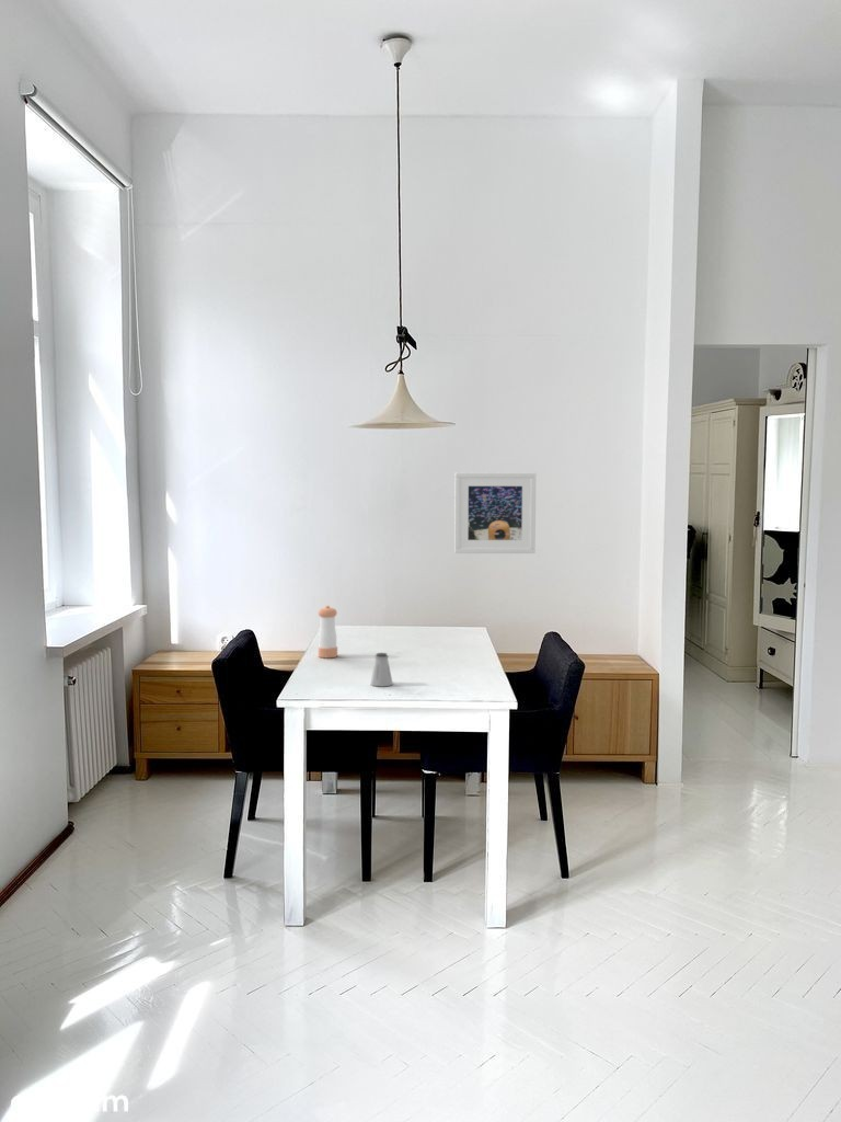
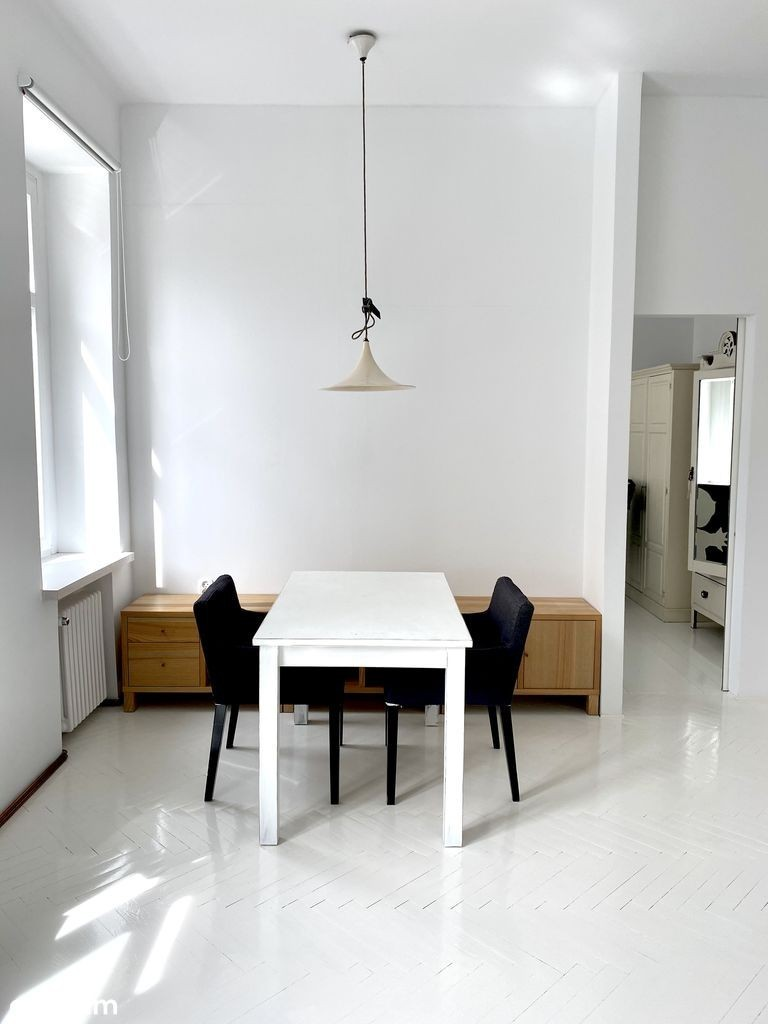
- saltshaker [369,652,394,687]
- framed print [453,471,537,554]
- pepper shaker [318,605,338,659]
